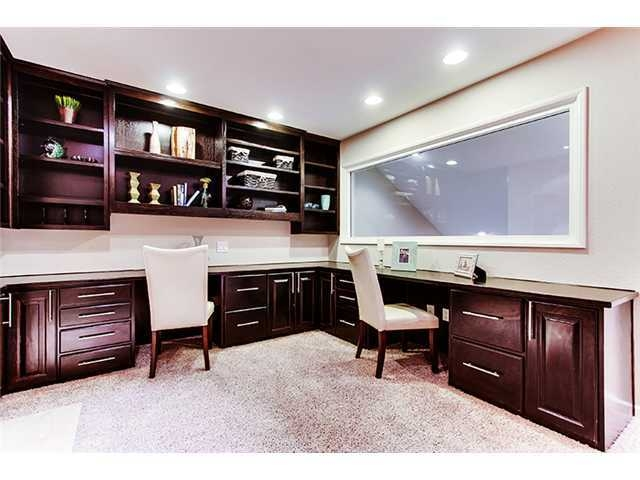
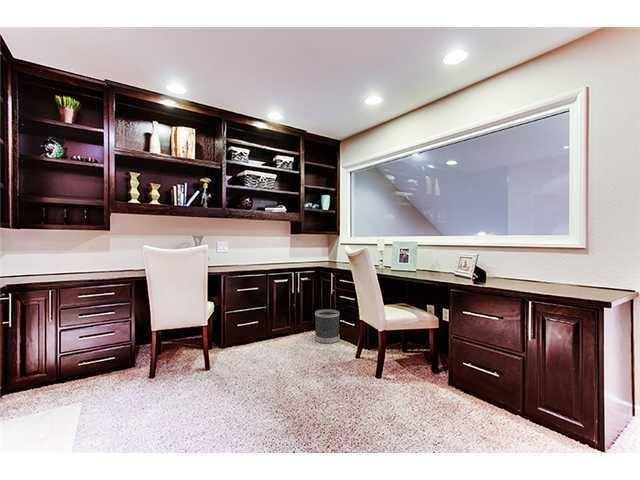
+ wastebasket [314,308,340,345]
